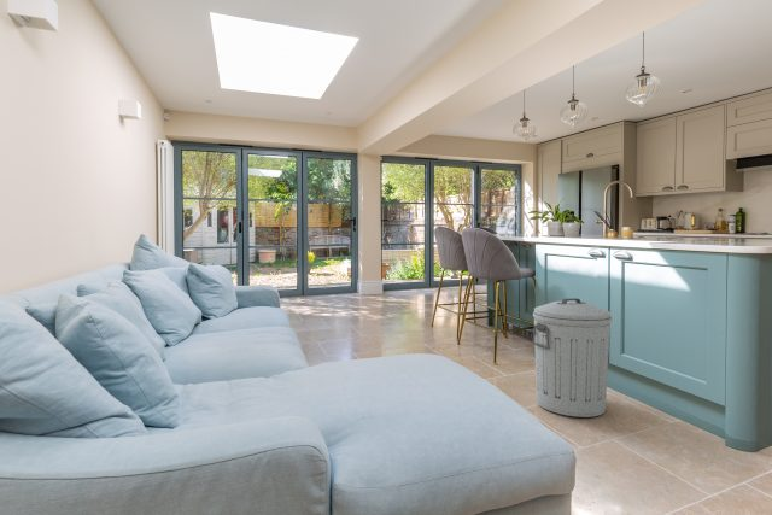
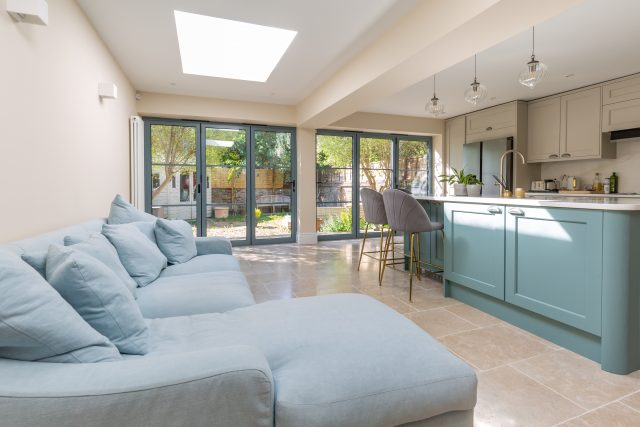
- trash can [531,297,613,419]
